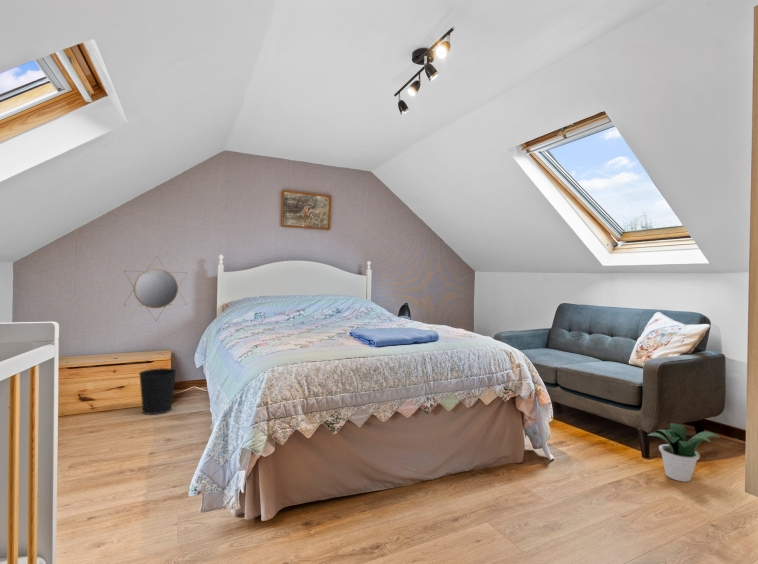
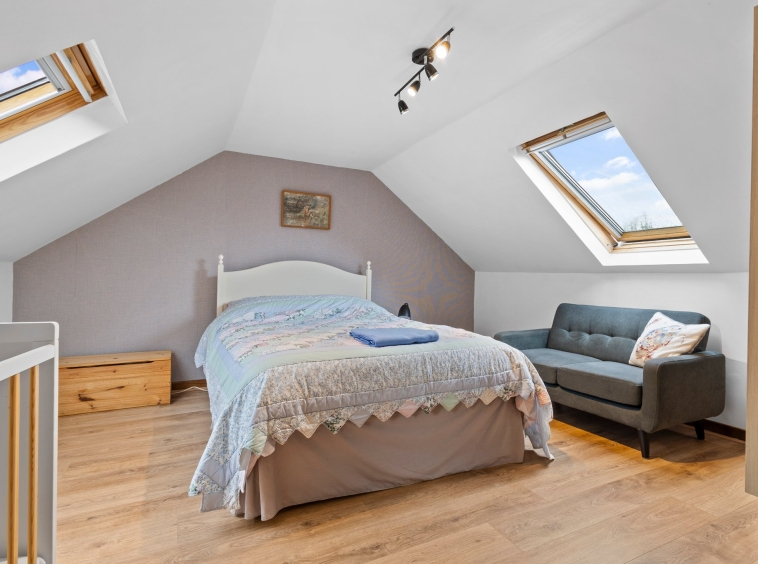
- home mirror [123,255,188,322]
- potted plant [647,422,721,483]
- wastebasket [138,367,177,416]
